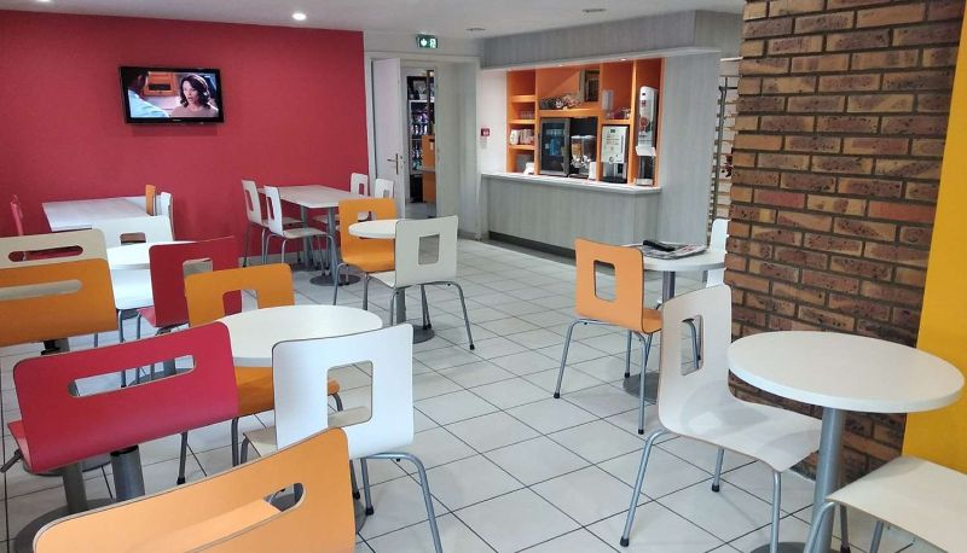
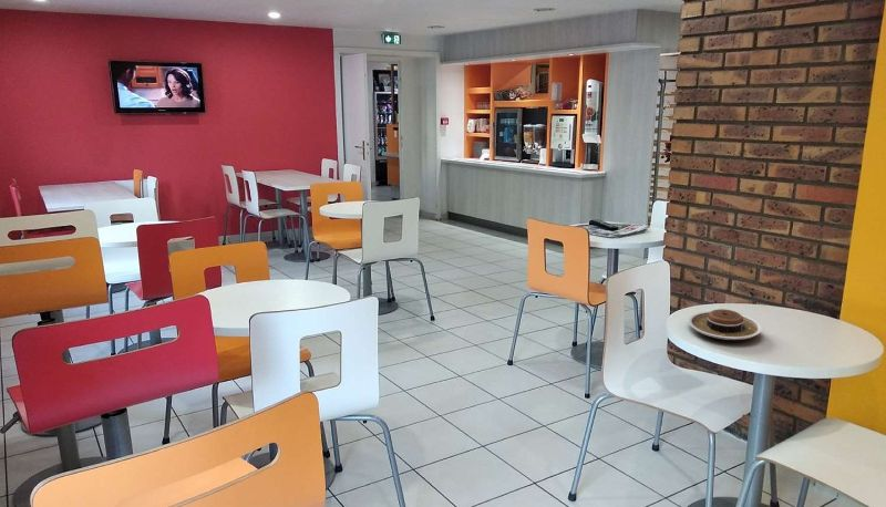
+ plate [688,308,763,341]
